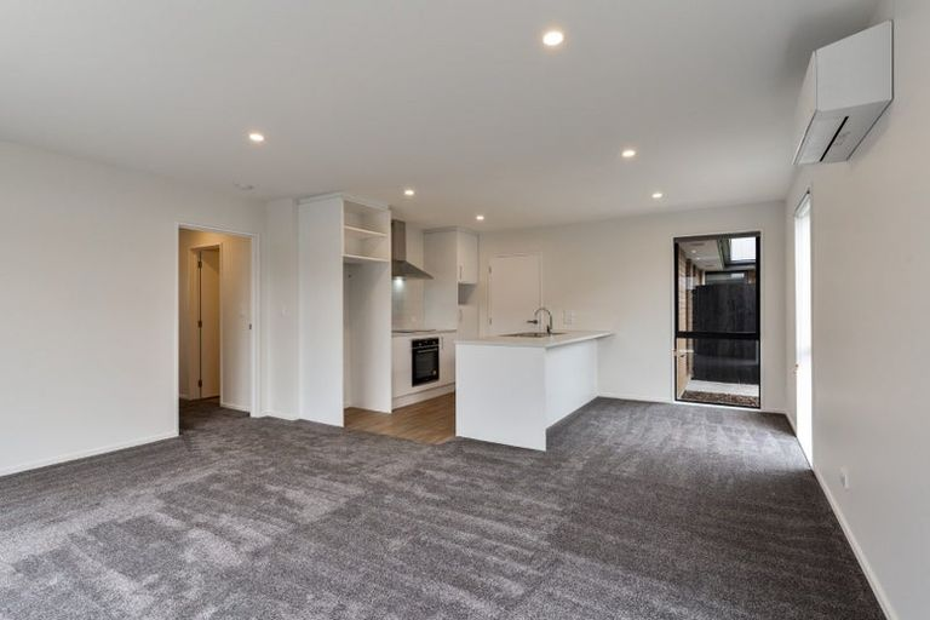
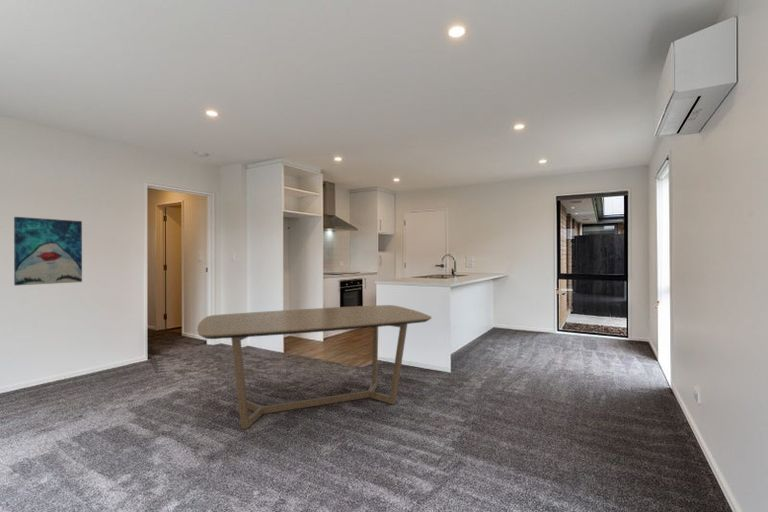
+ dining table [196,304,432,430]
+ wall art [13,216,83,286]
